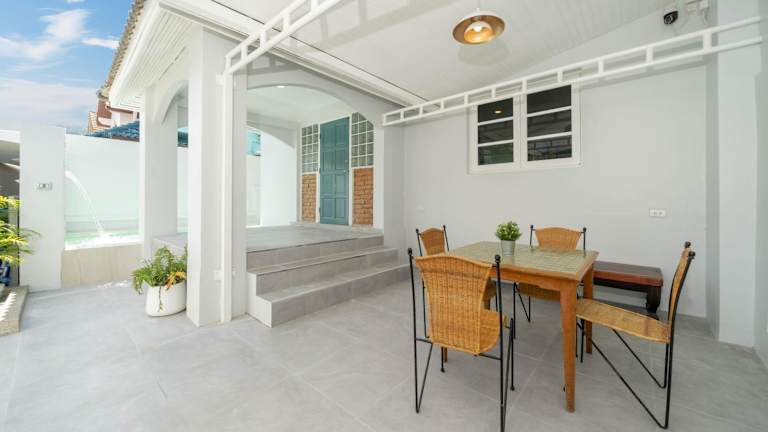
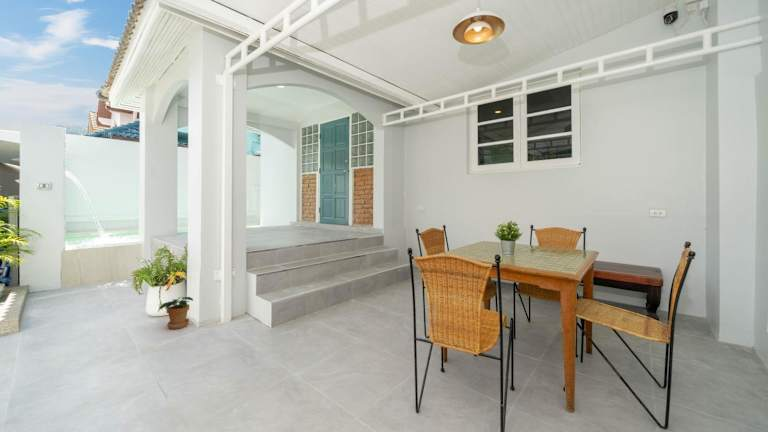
+ potted plant [158,296,194,330]
